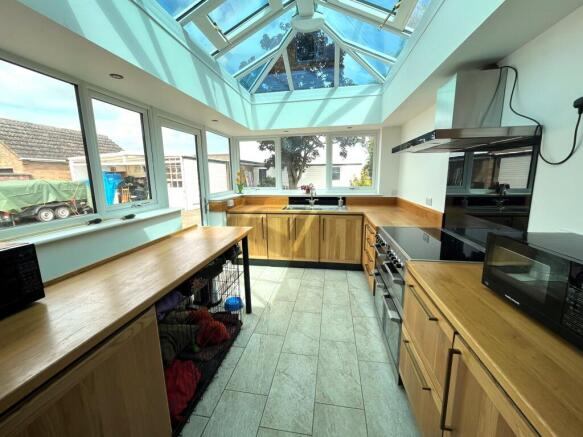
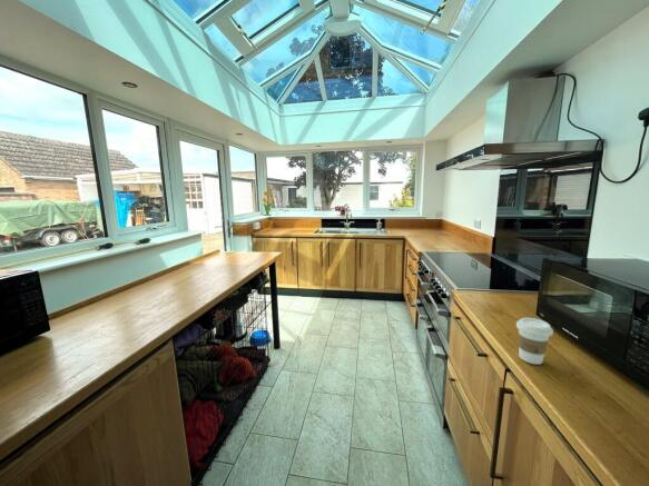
+ coffee cup [515,317,554,366]
